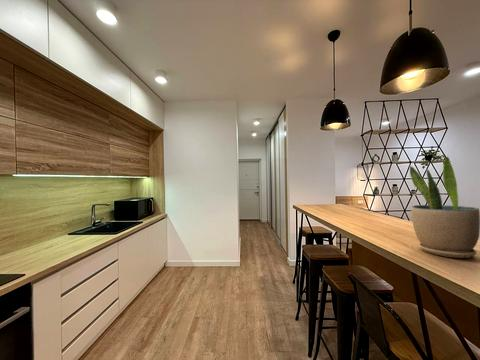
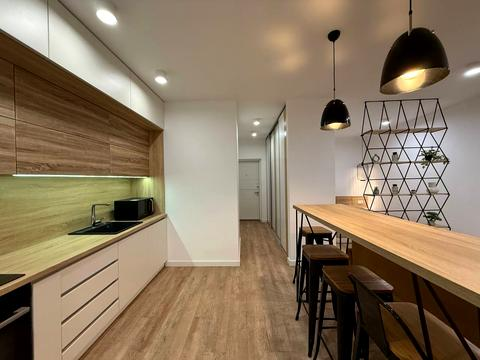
- potted plant [408,155,480,259]
